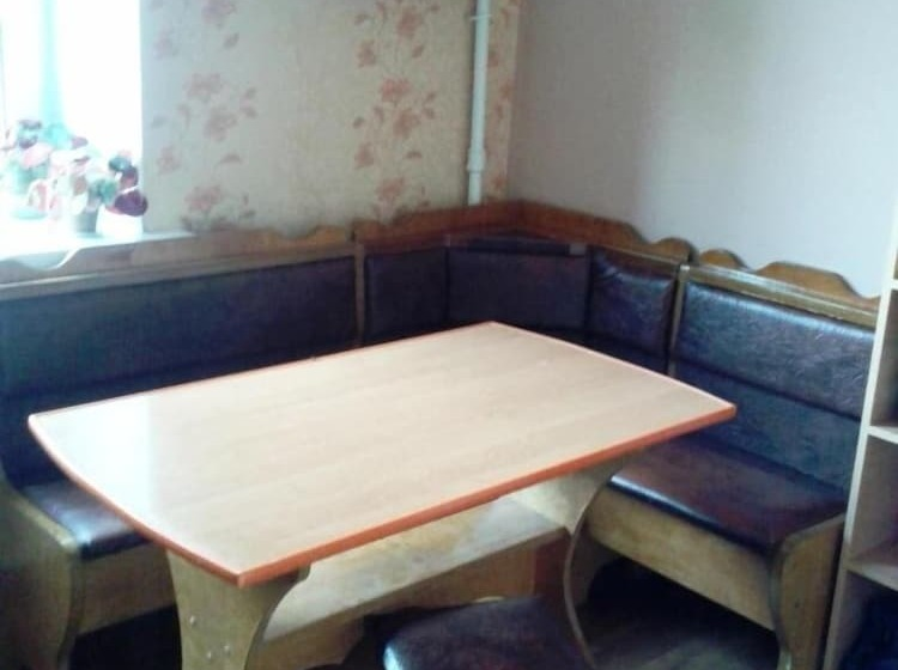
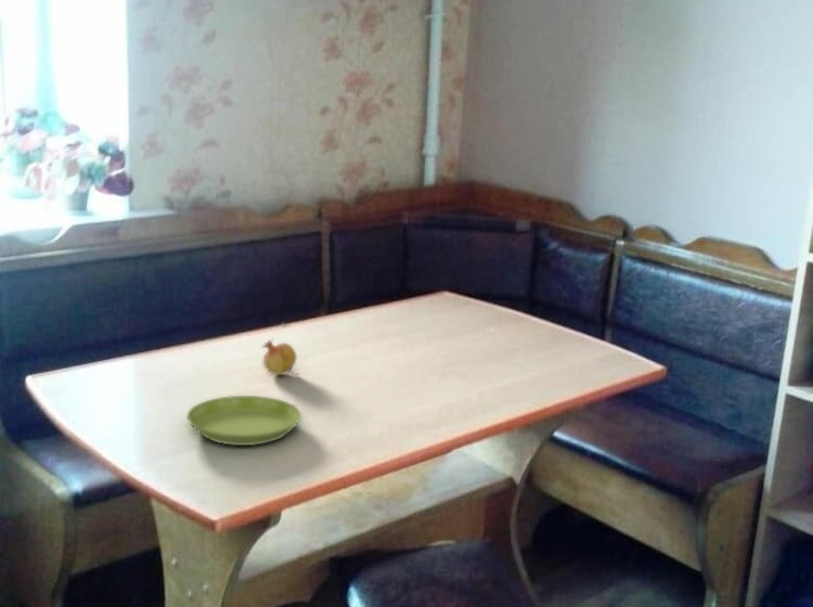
+ saucer [186,395,302,447]
+ fruit [260,337,300,376]
